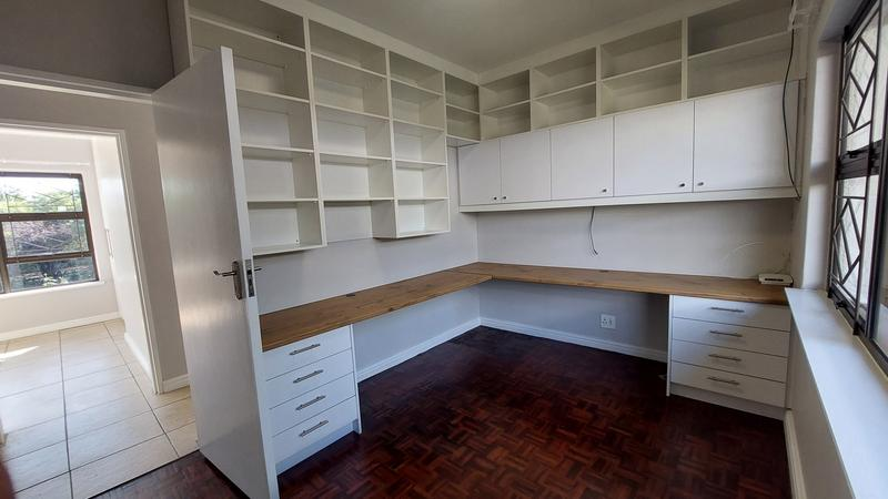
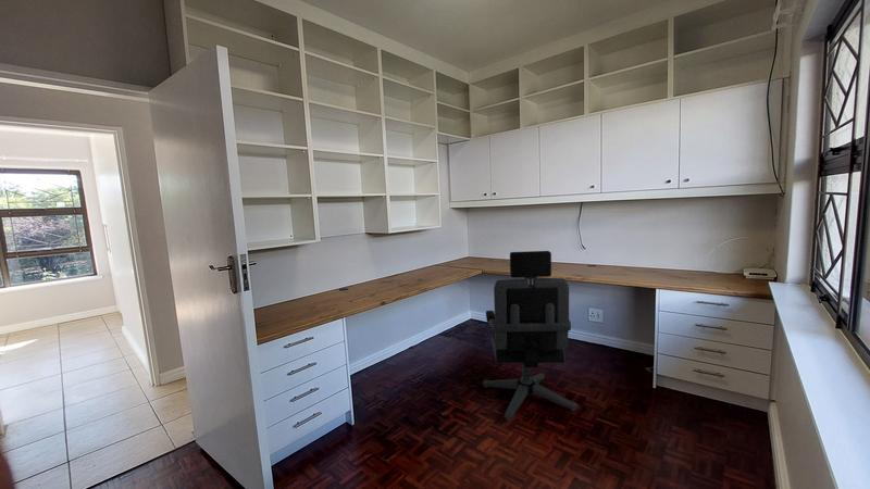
+ office chair [482,250,579,422]
